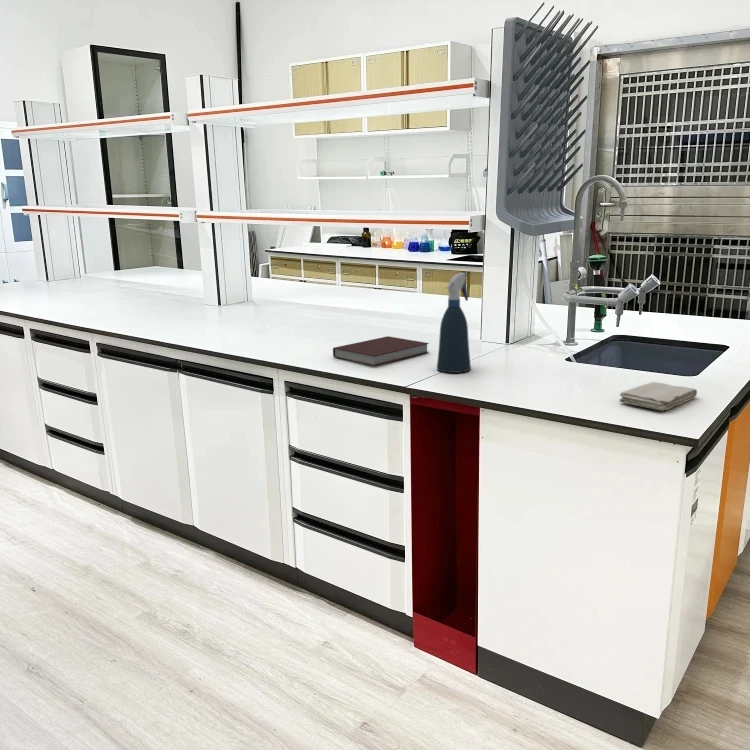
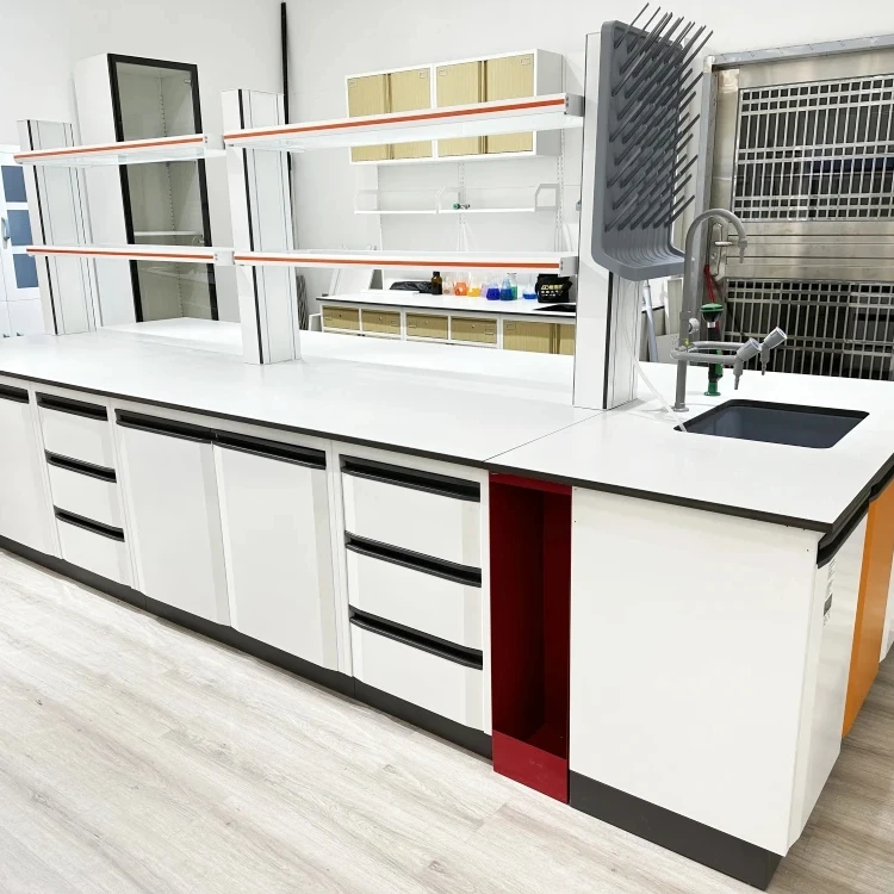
- spray bottle [436,272,472,374]
- washcloth [618,381,698,411]
- notebook [332,335,430,367]
